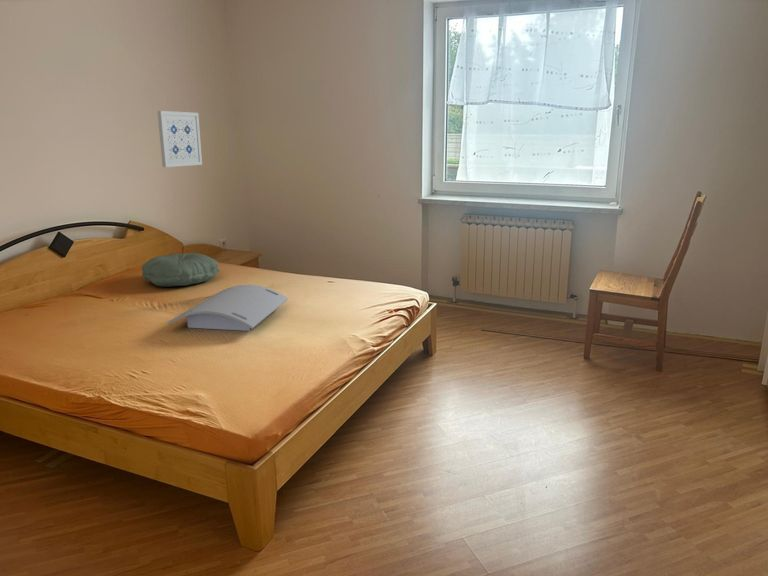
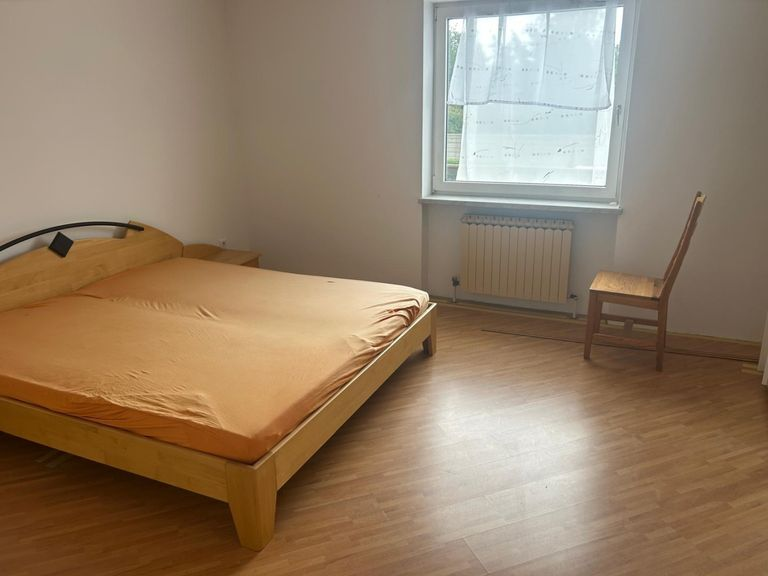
- serving tray [166,284,289,332]
- pillow [141,252,221,288]
- wall art [156,110,203,168]
